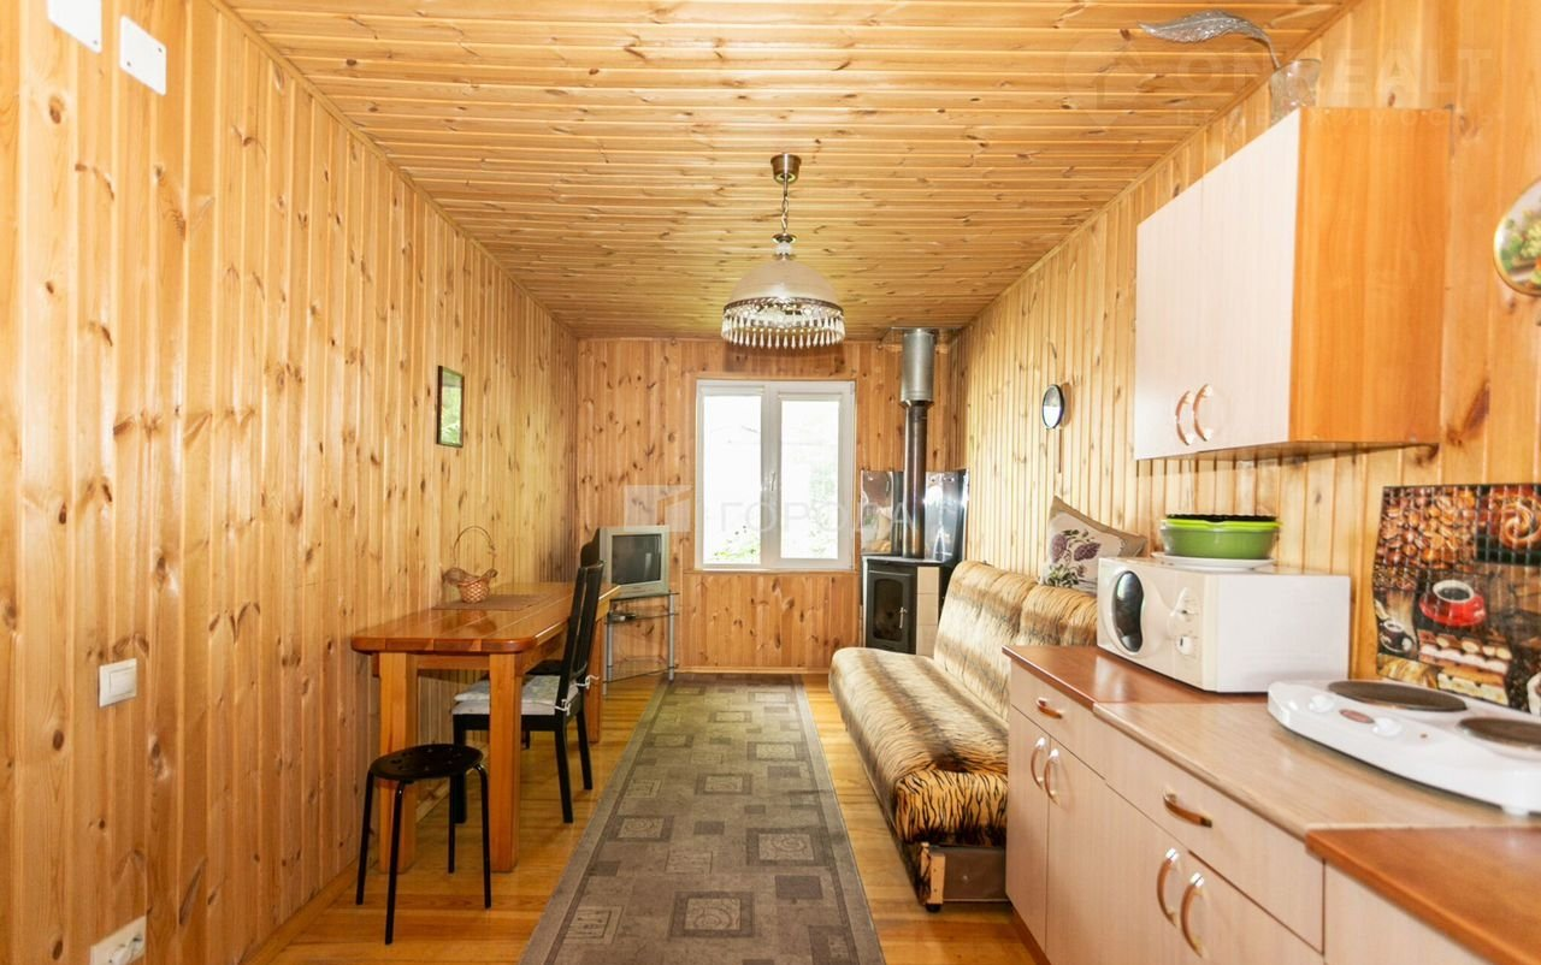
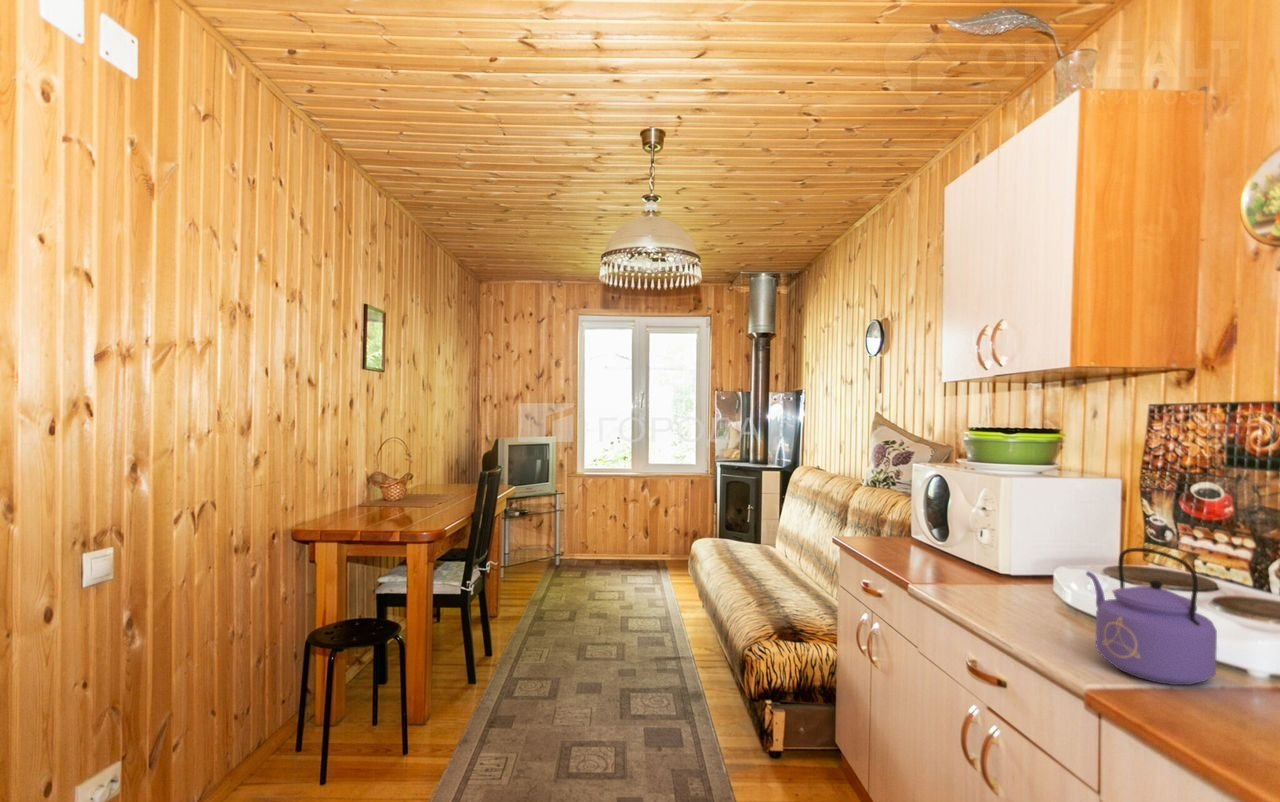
+ kettle [1085,547,1218,686]
